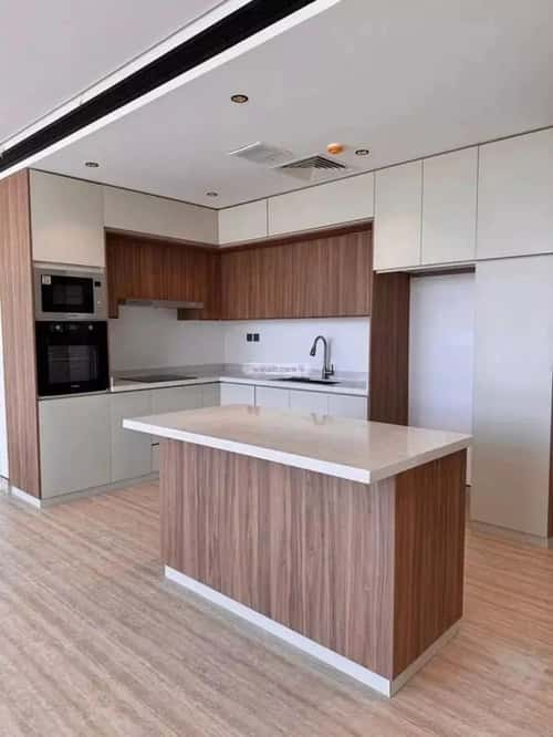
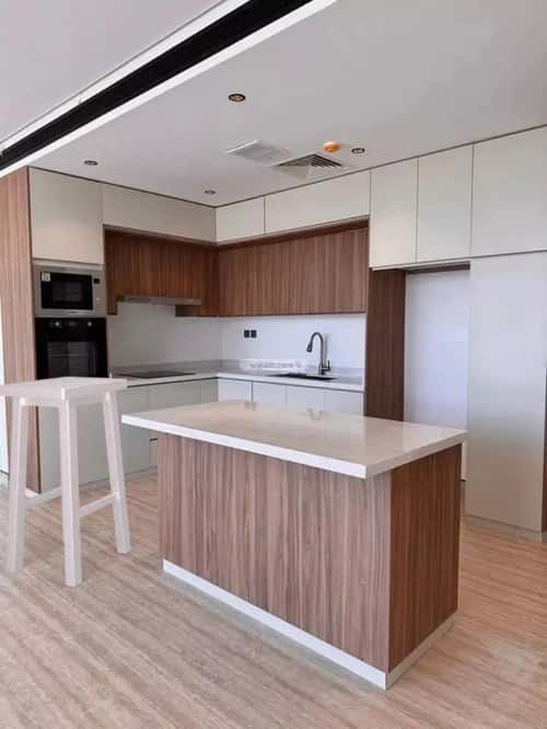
+ bar stool [0,375,132,589]
